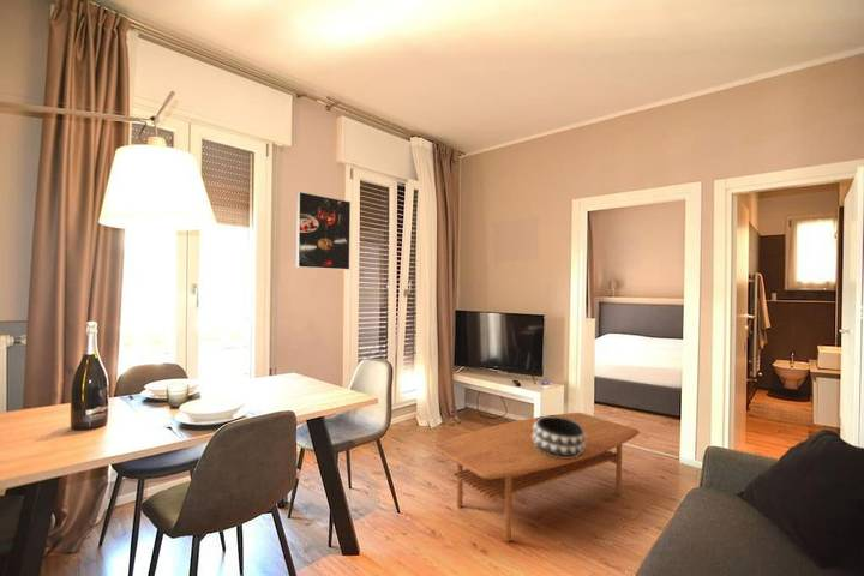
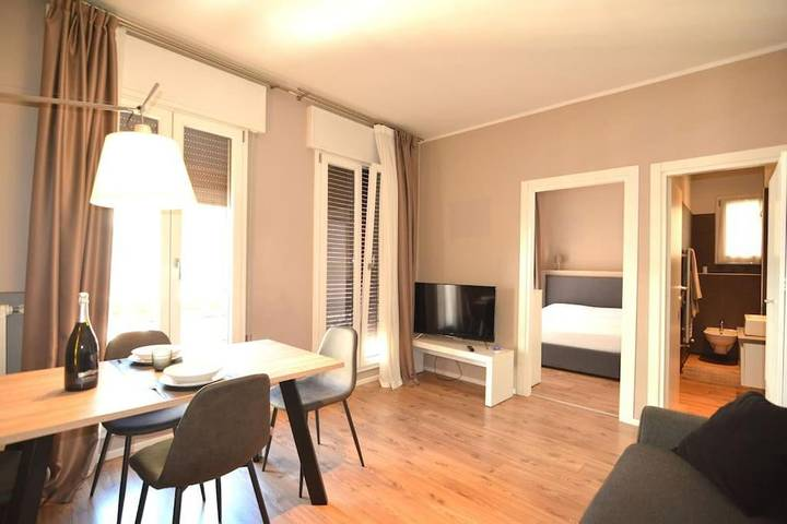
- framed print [295,191,352,271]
- decorative bowl [533,415,586,458]
- coffee table [432,412,641,542]
